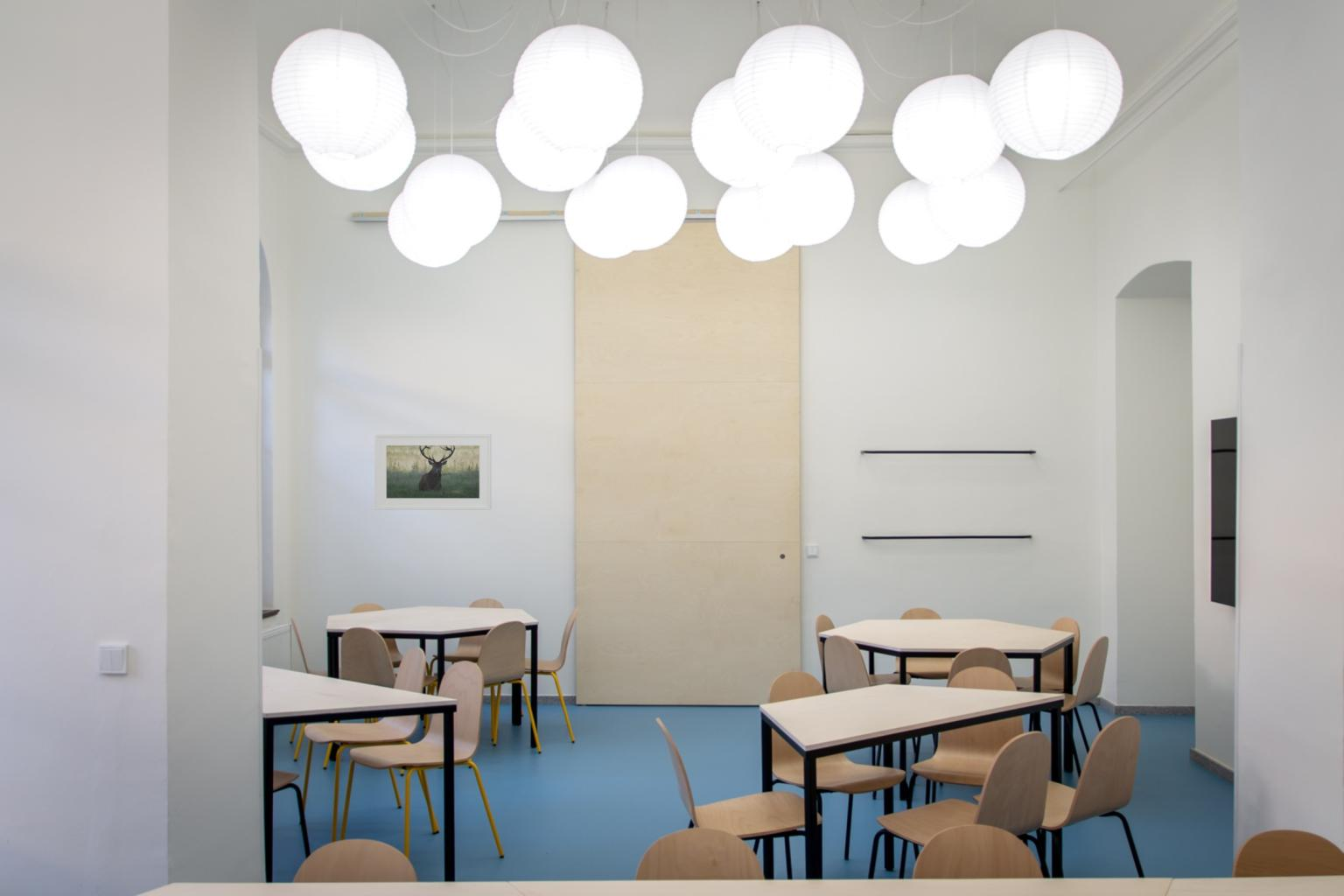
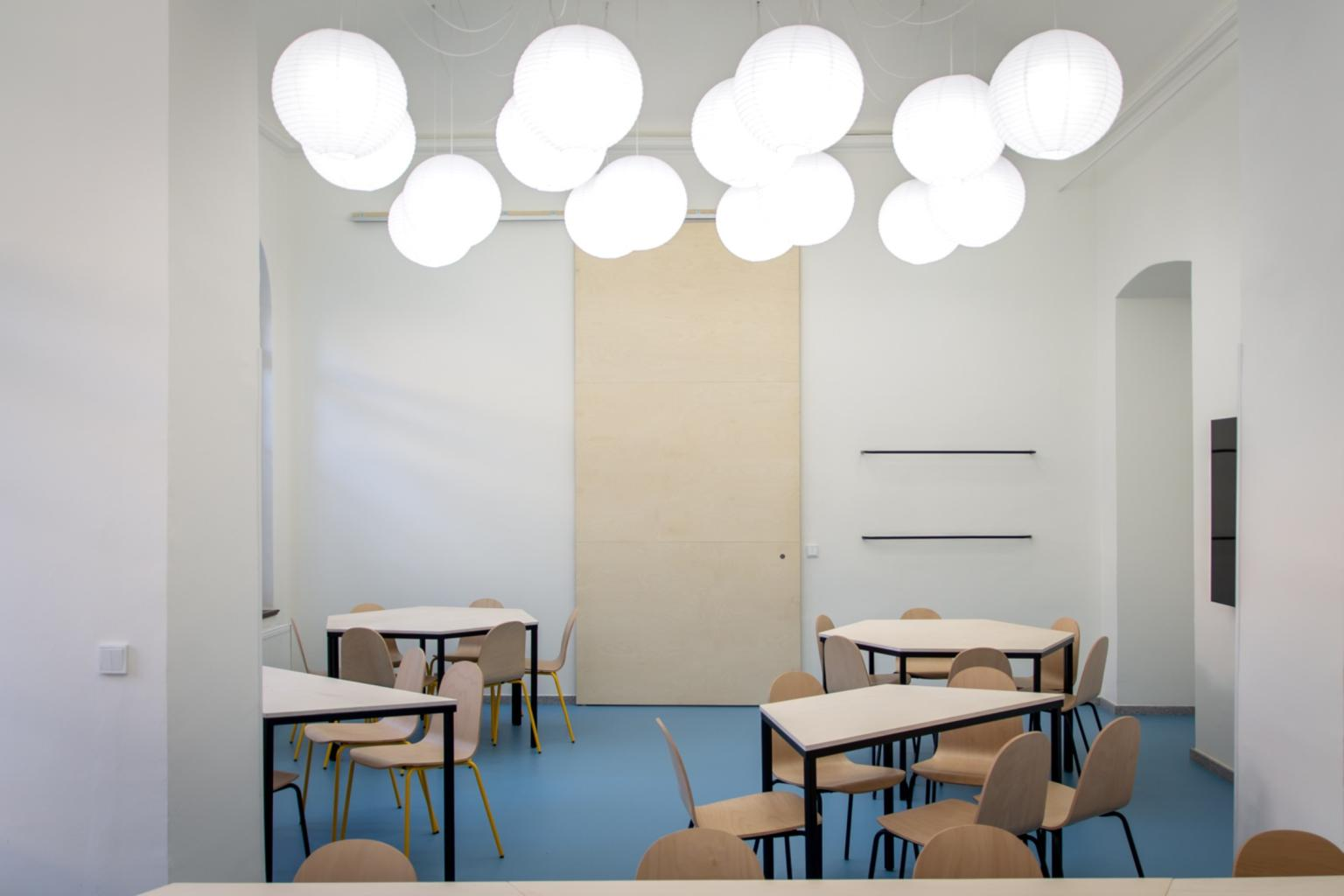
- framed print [374,433,492,511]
